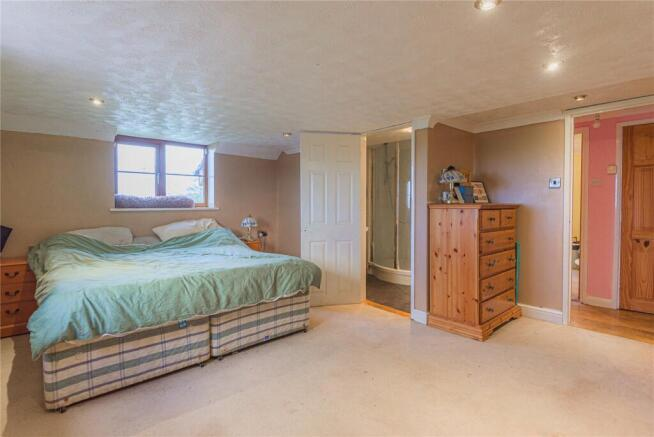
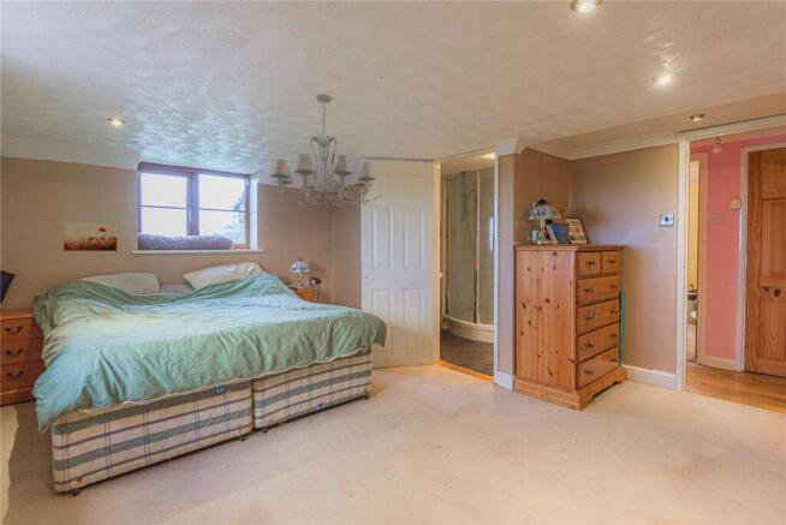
+ chandelier [258,94,383,209]
+ wall art [62,221,118,252]
